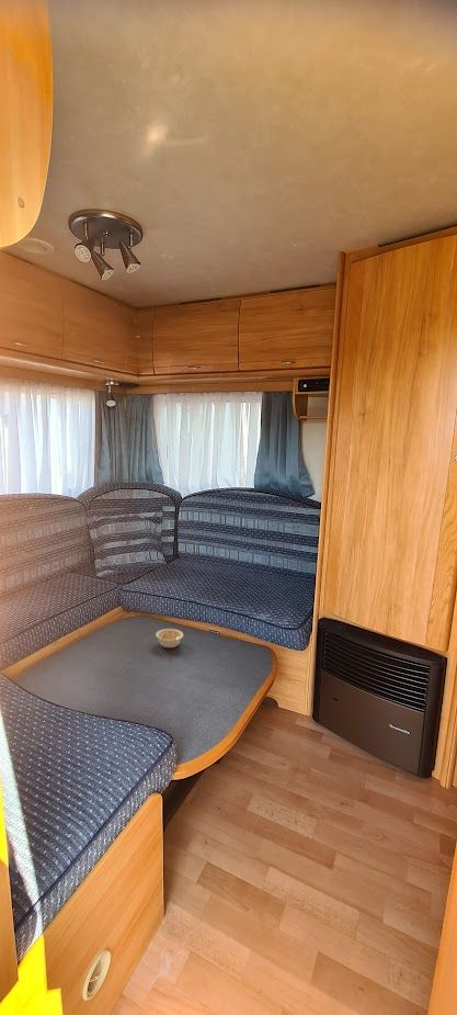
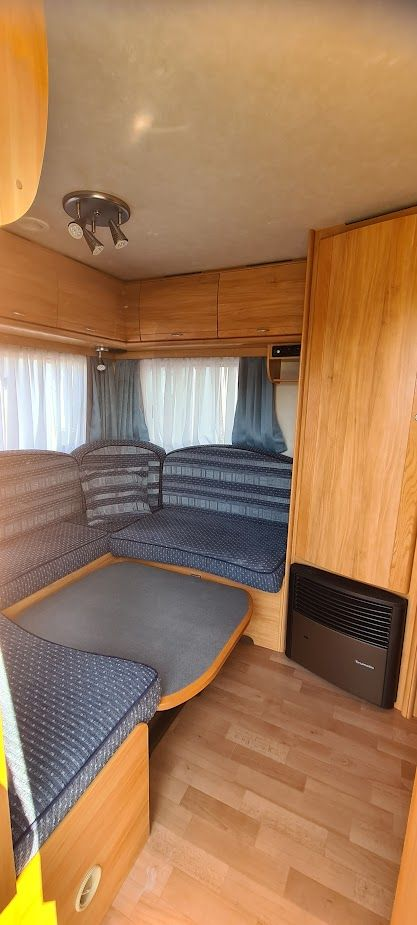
- legume [155,628,184,649]
